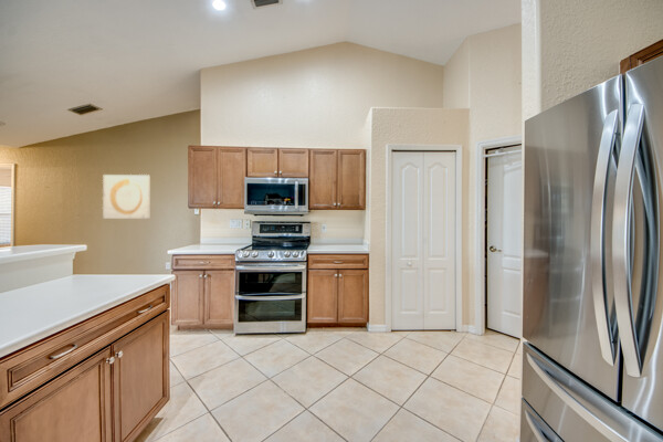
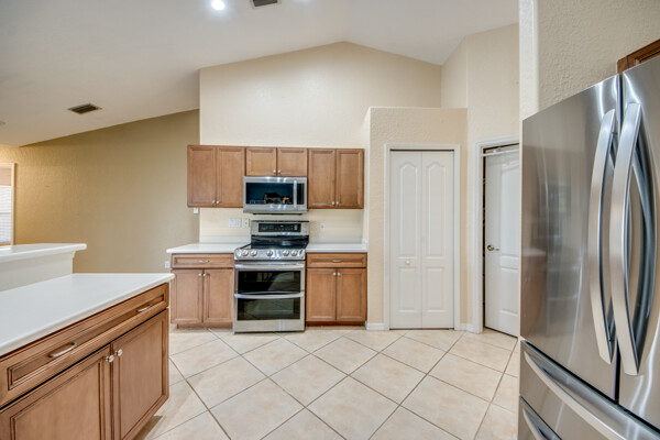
- wall art [102,173,151,220]
